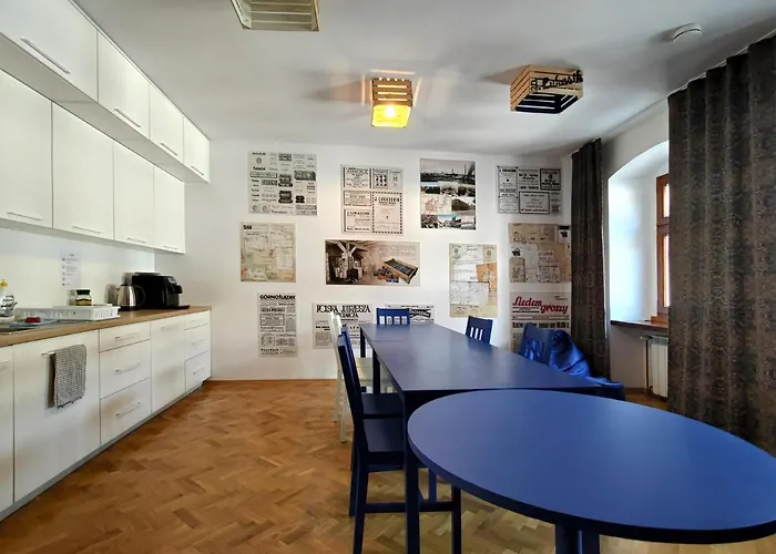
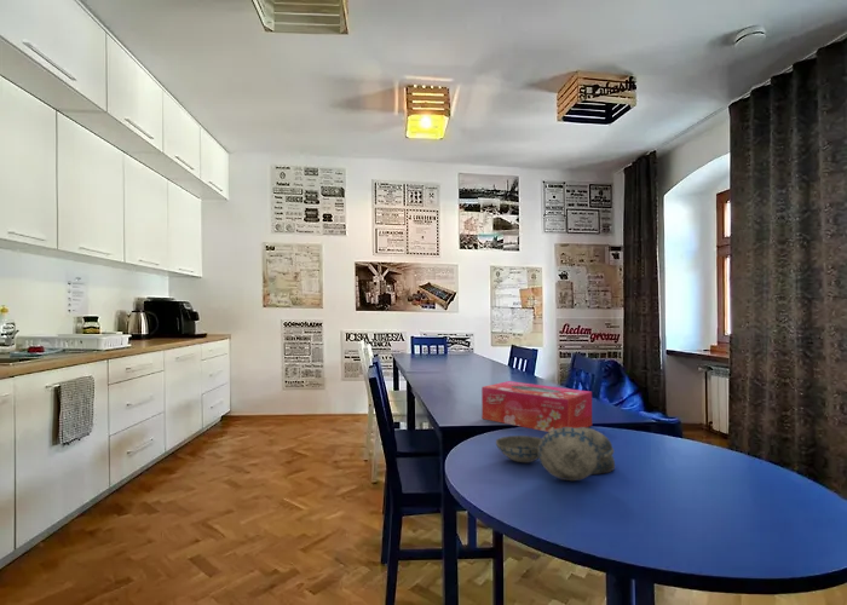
+ tissue box [480,380,593,433]
+ decorative bowl [495,427,616,482]
